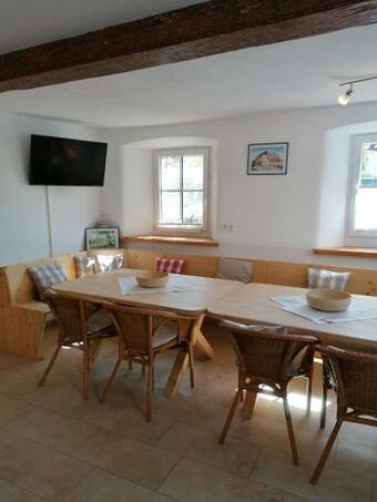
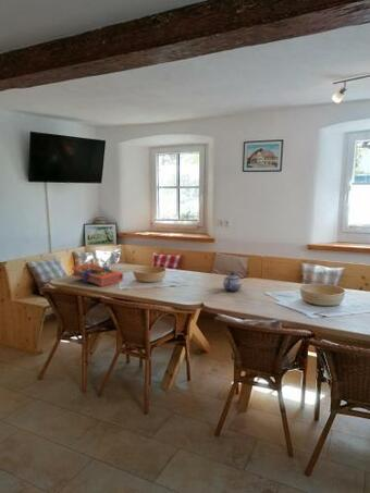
+ book [71,262,124,287]
+ teapot [222,271,243,293]
